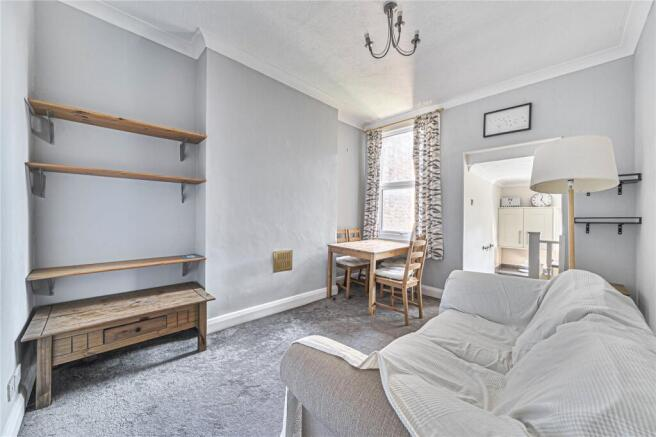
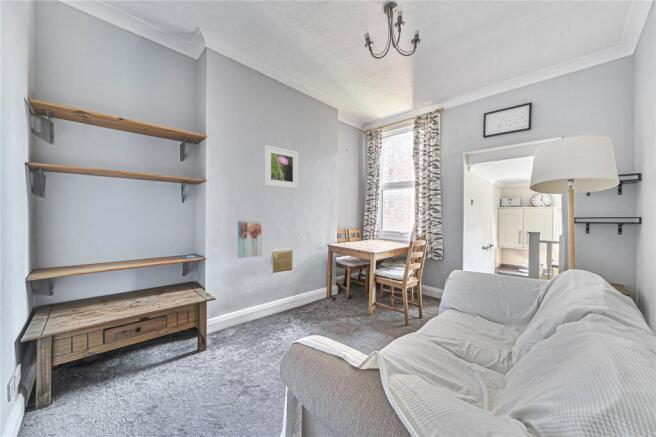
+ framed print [264,144,299,190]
+ wall art [237,220,263,259]
